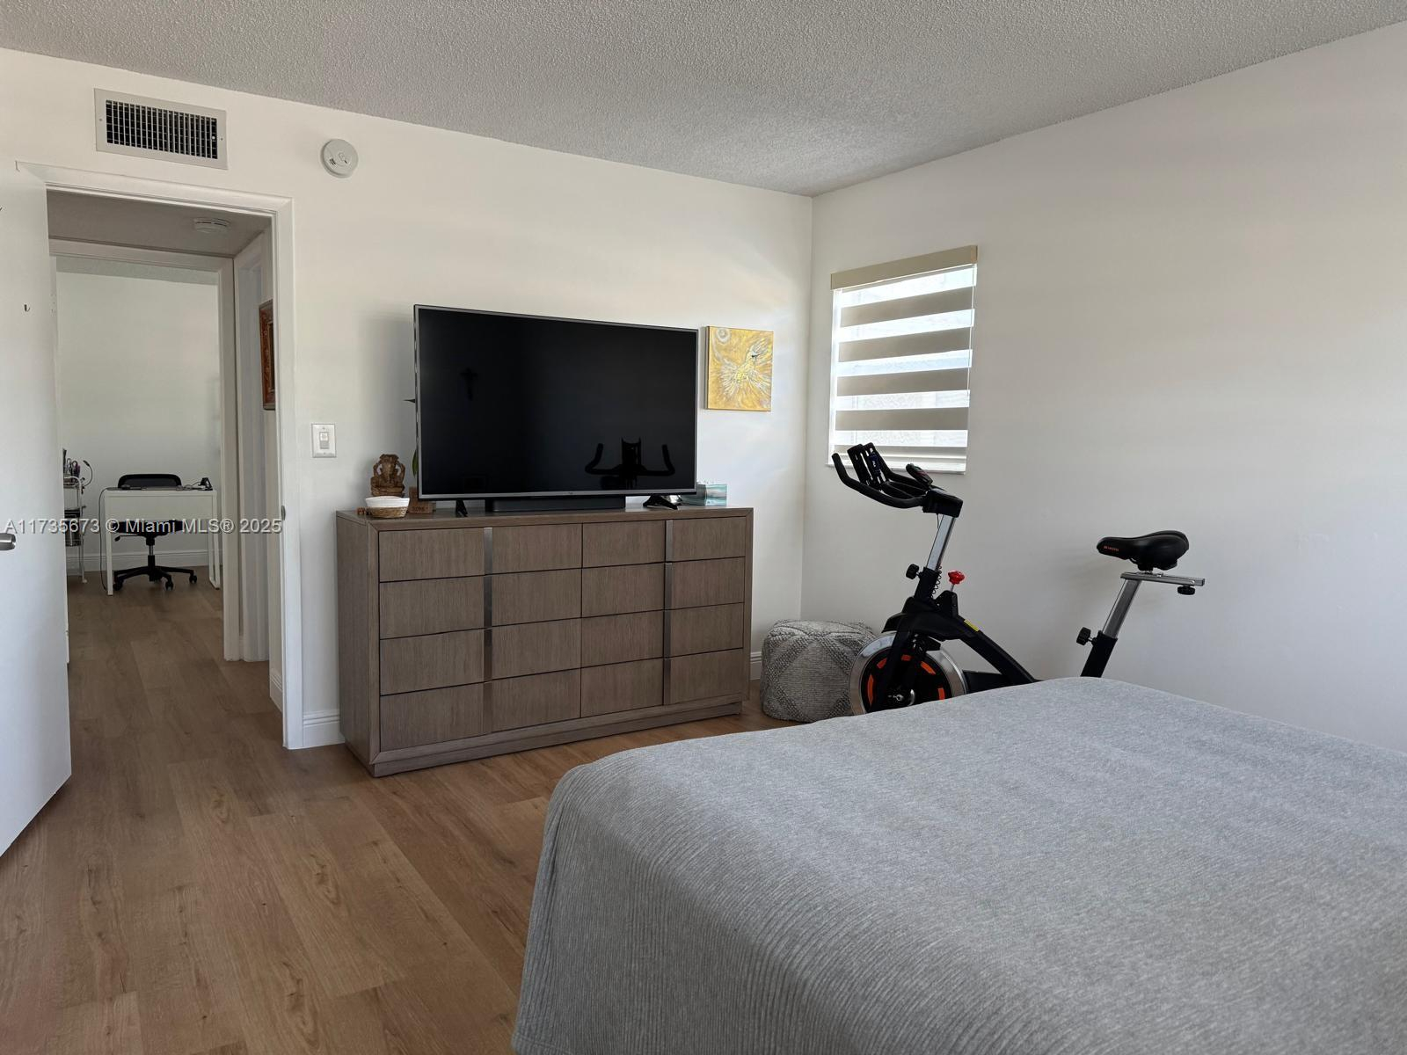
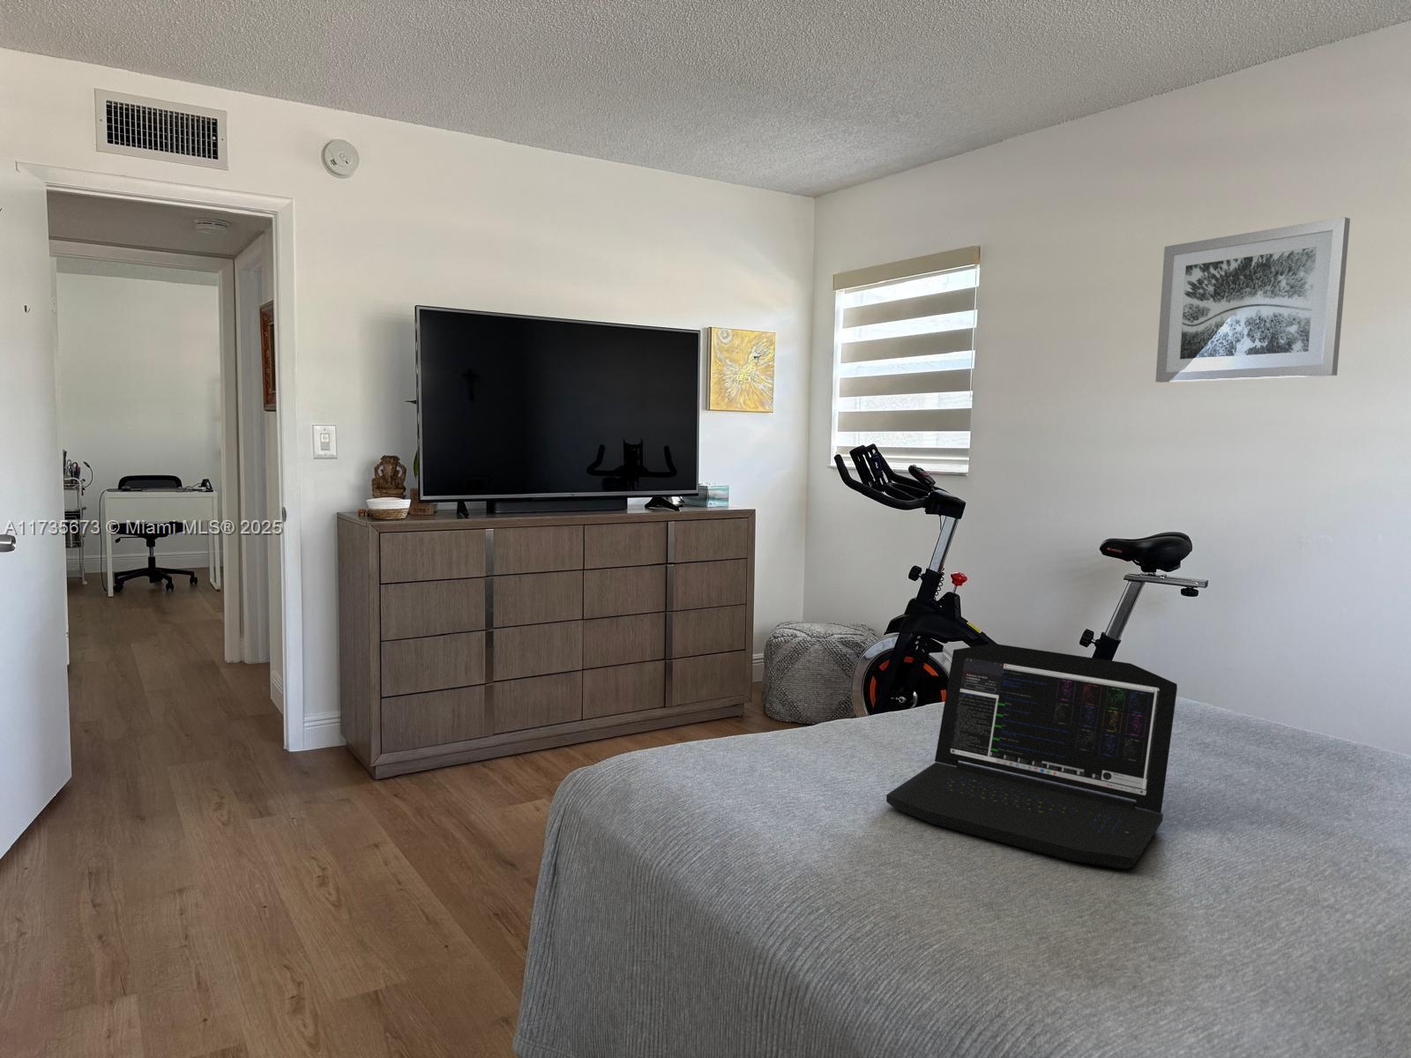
+ laptop [885,642,1178,870]
+ wall art [1154,216,1351,383]
